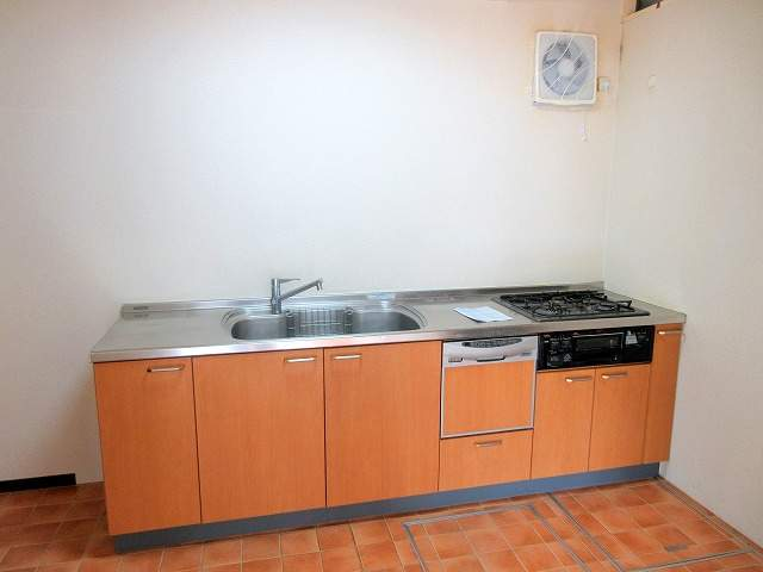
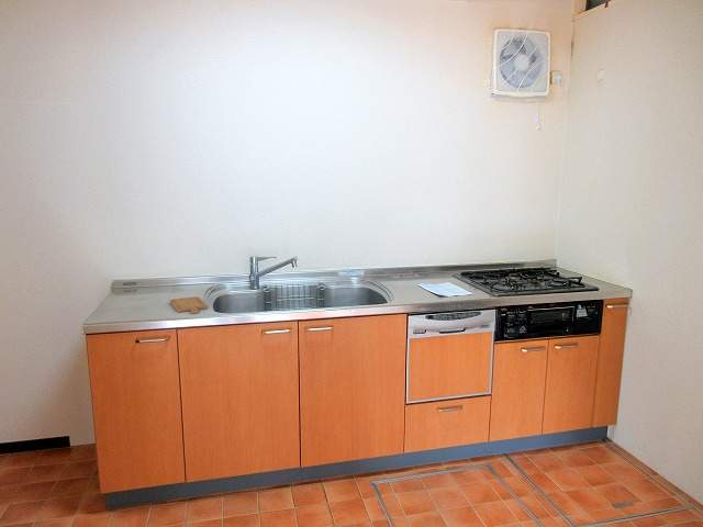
+ chopping board [169,295,209,315]
